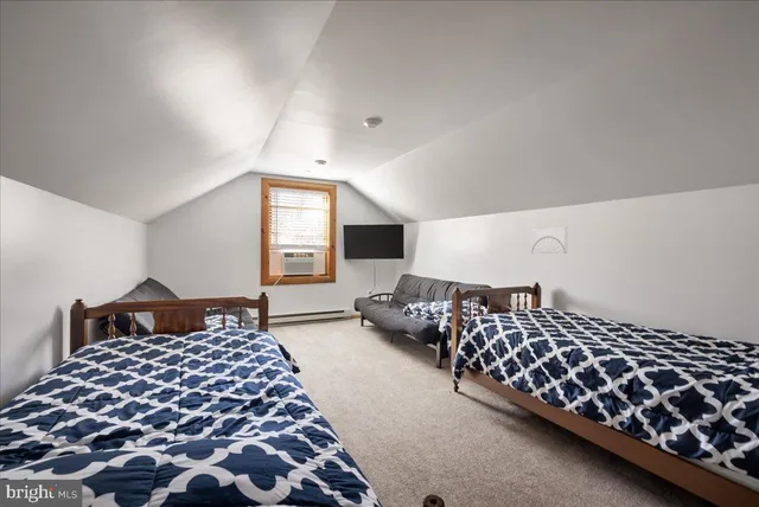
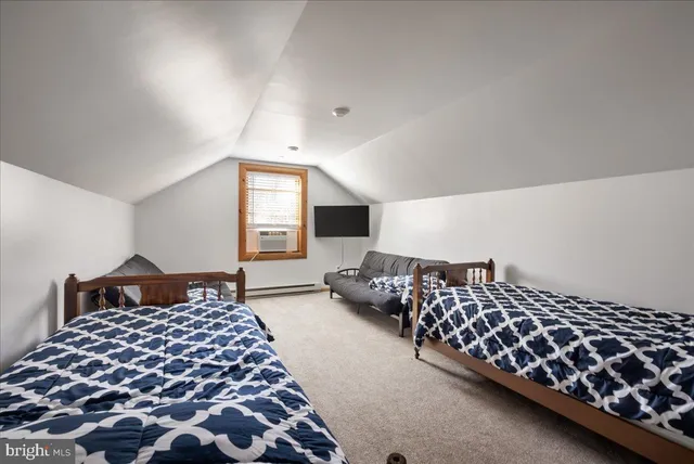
- wall art [531,225,568,255]
